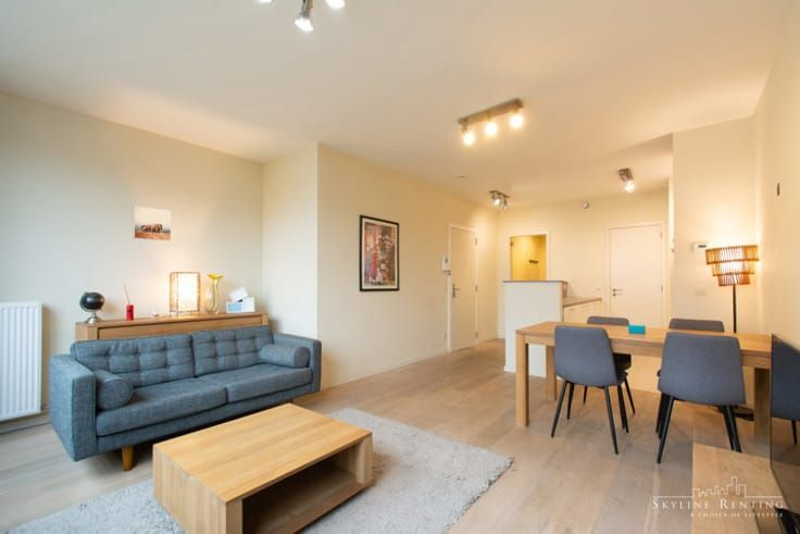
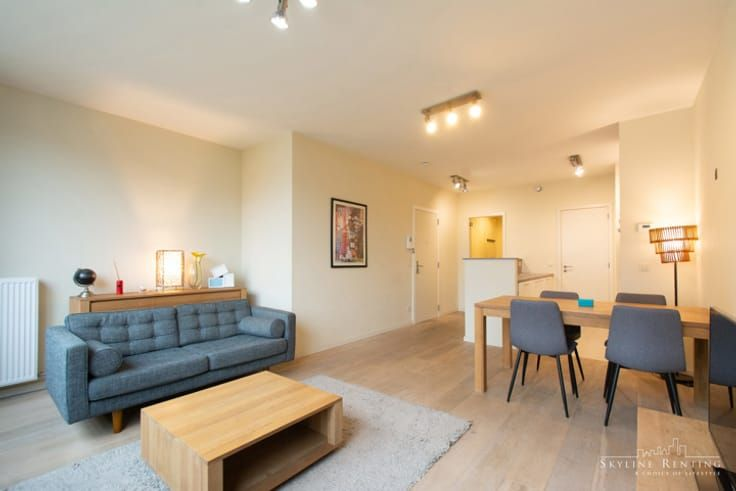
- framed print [133,206,172,243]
